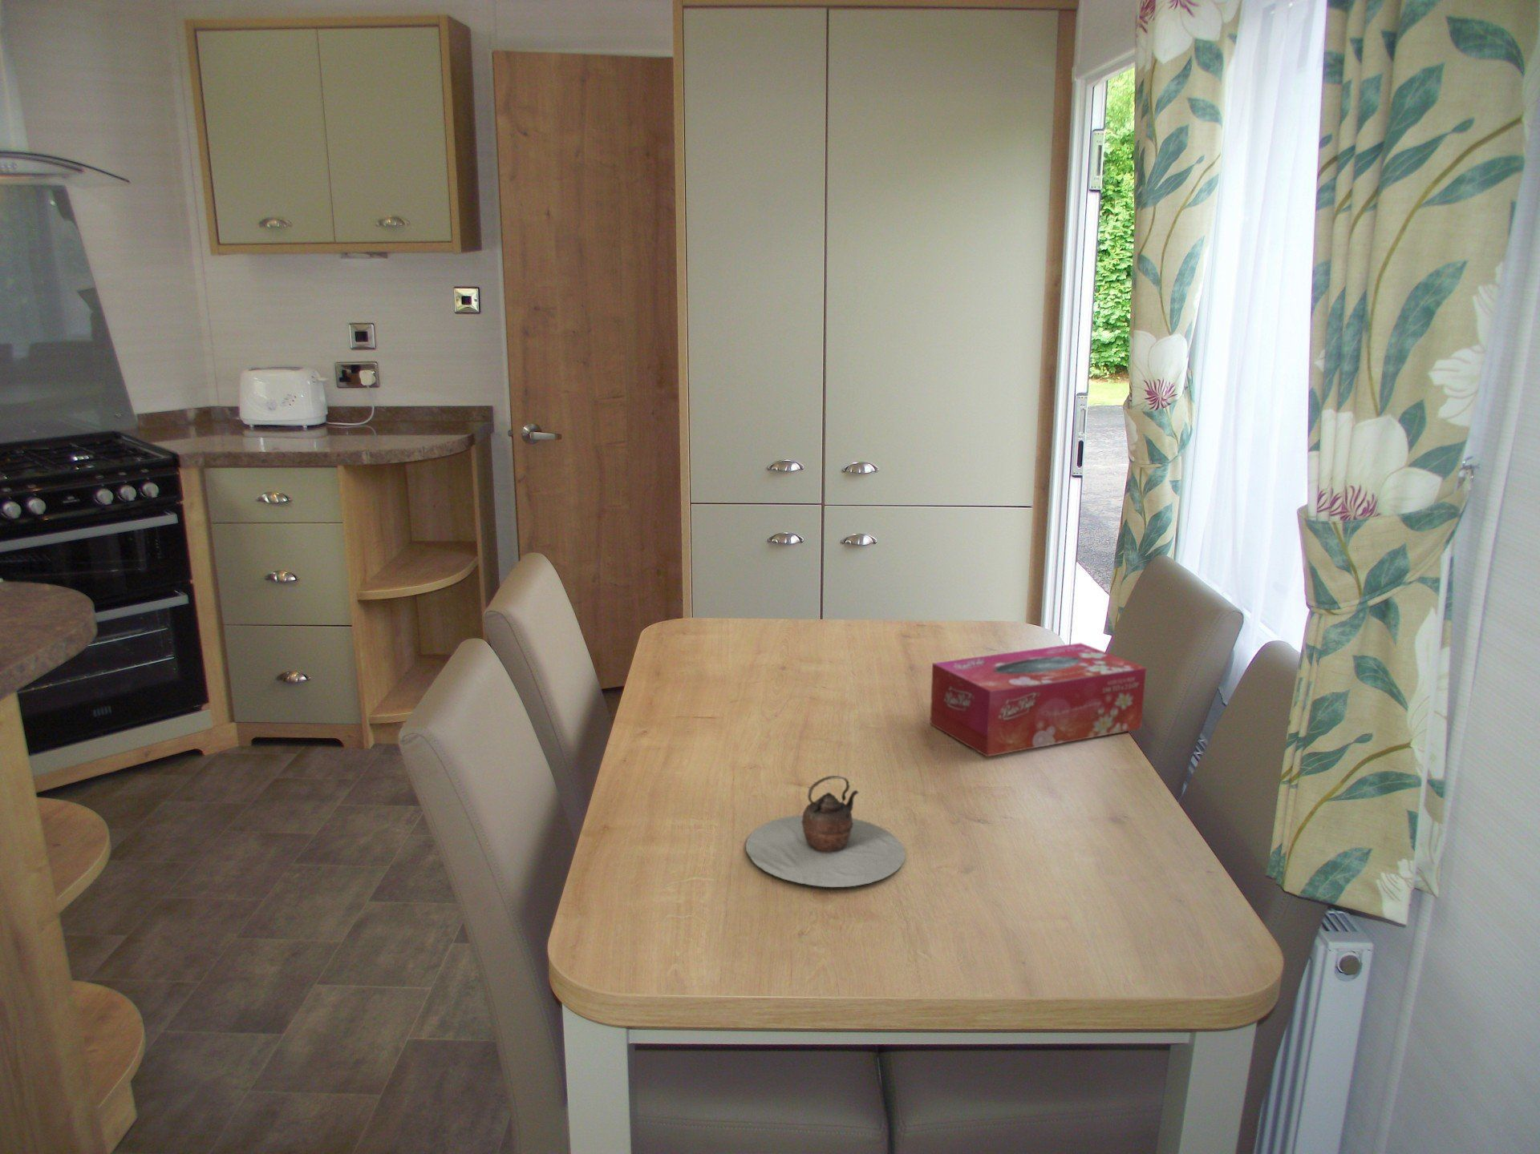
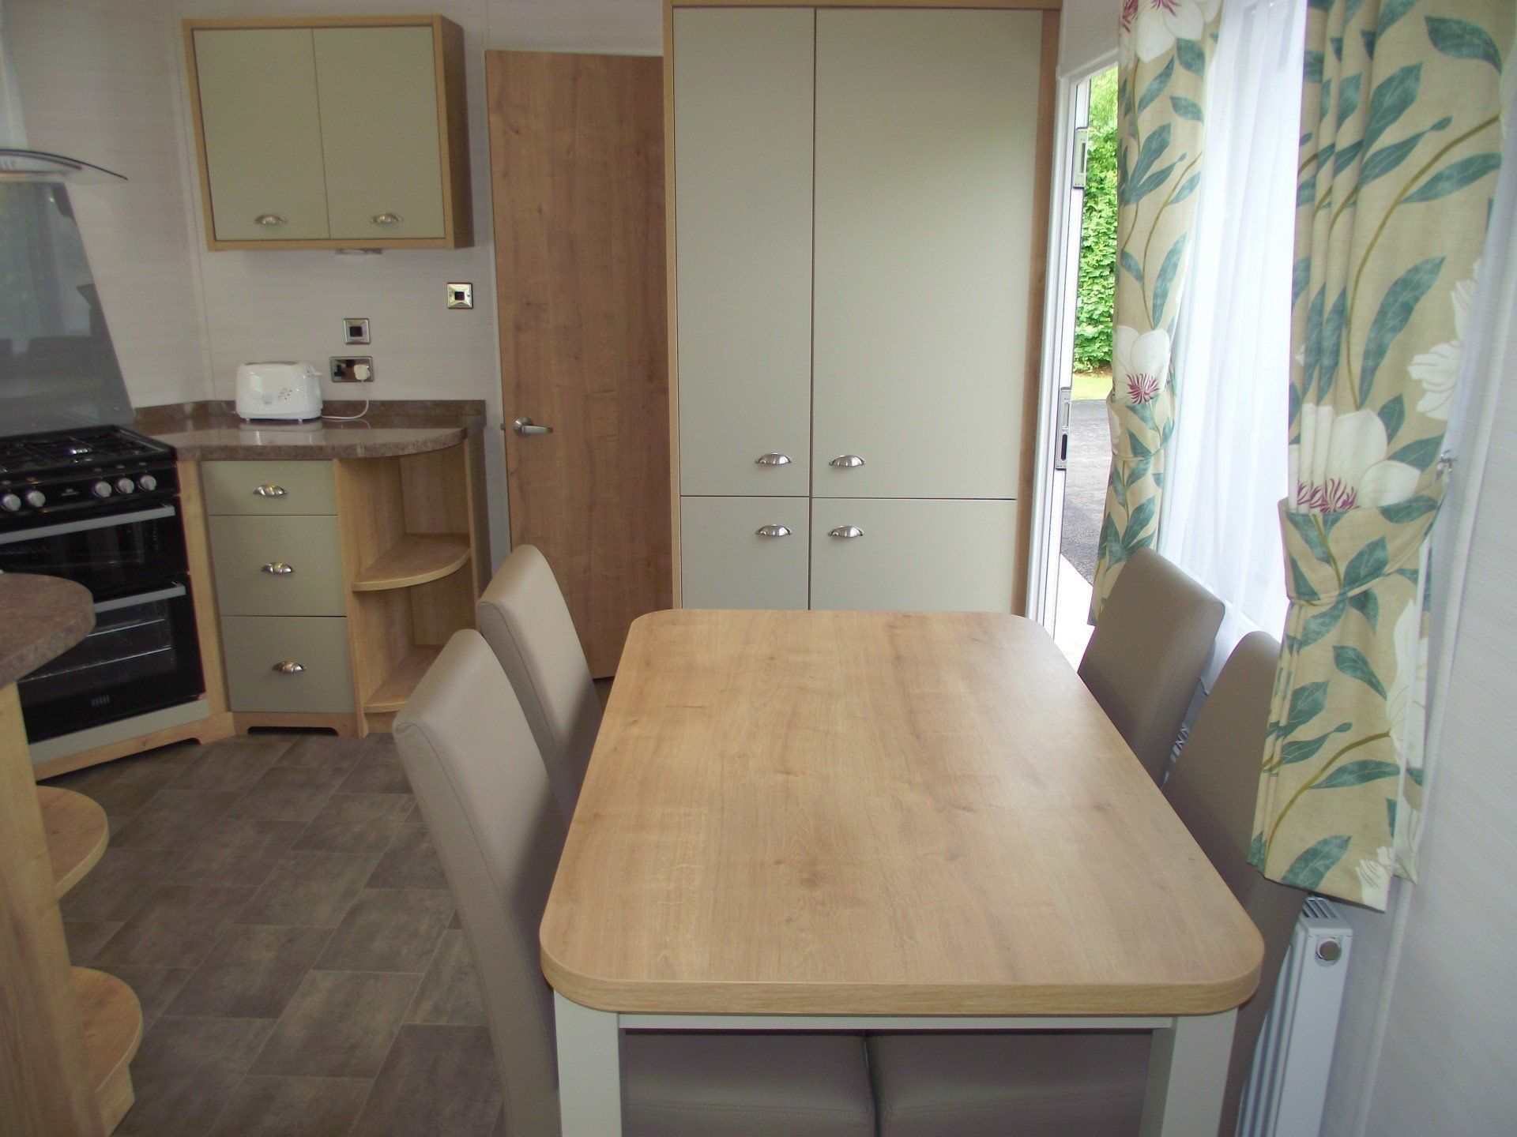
- tissue box [930,642,1147,758]
- teapot [745,775,906,889]
